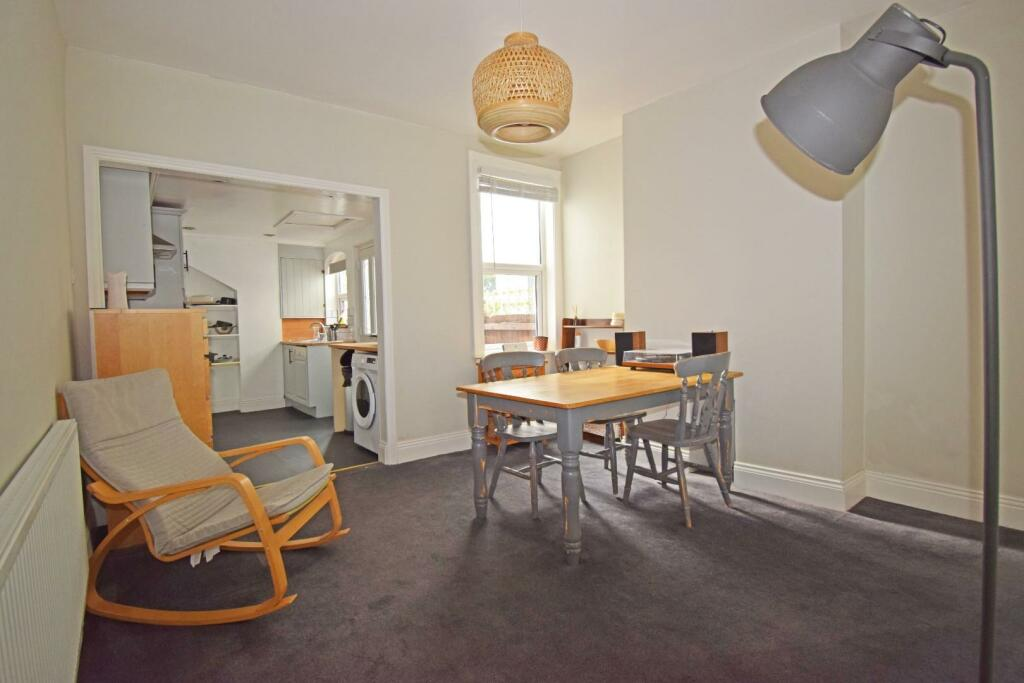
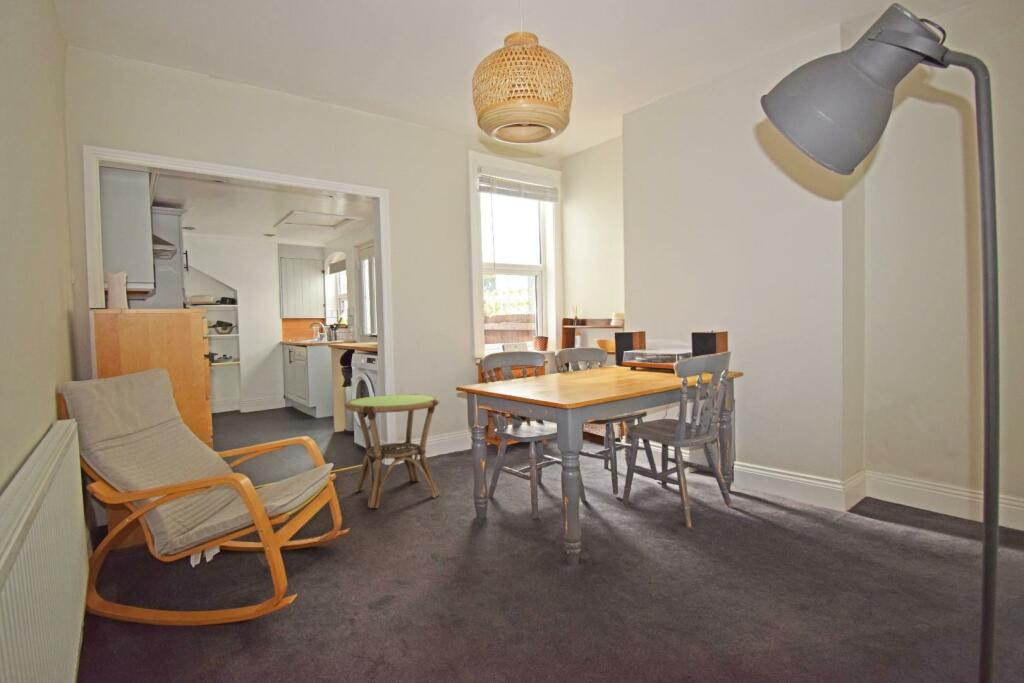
+ side table [344,393,441,509]
